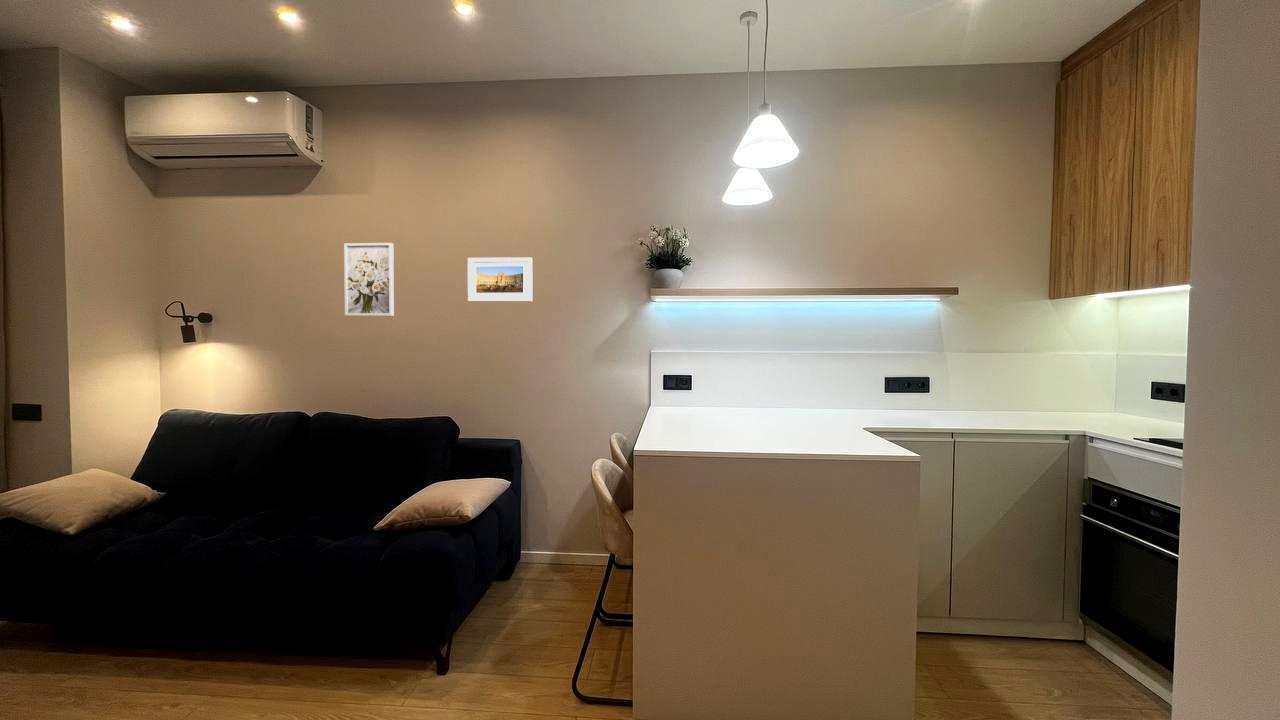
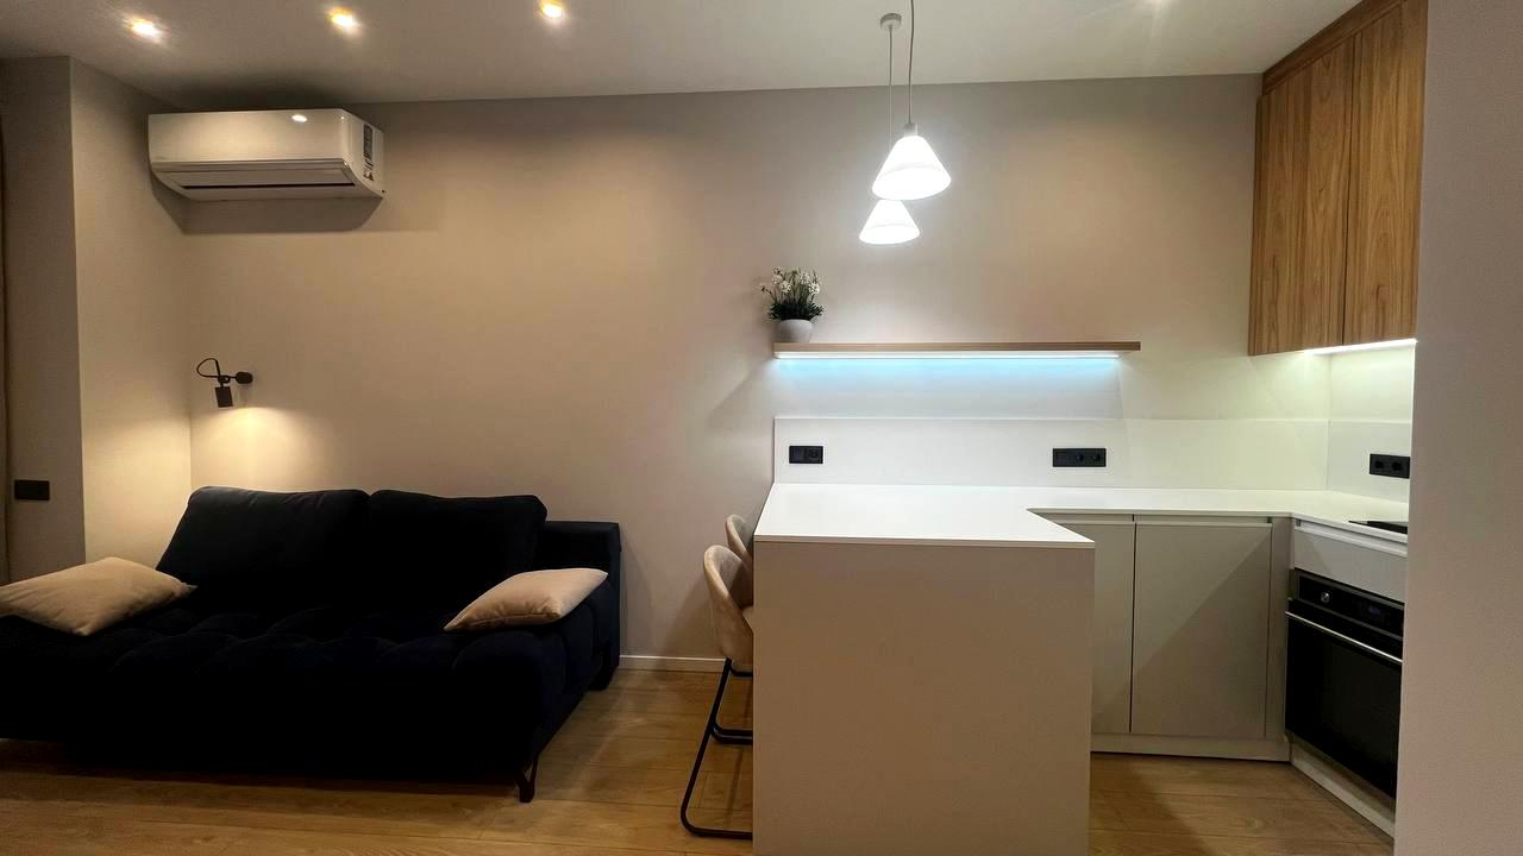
- wall art [343,242,395,317]
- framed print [467,256,534,303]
